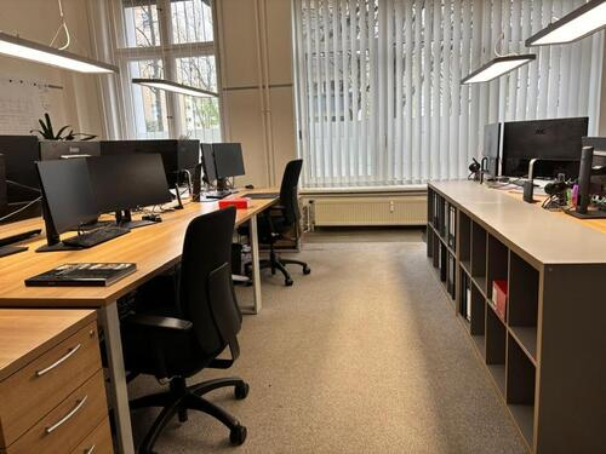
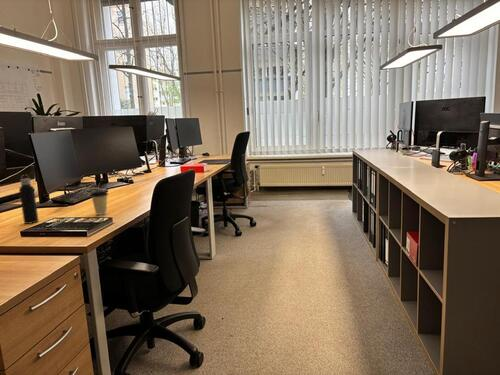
+ coffee cup [89,190,109,216]
+ water bottle [18,174,40,225]
